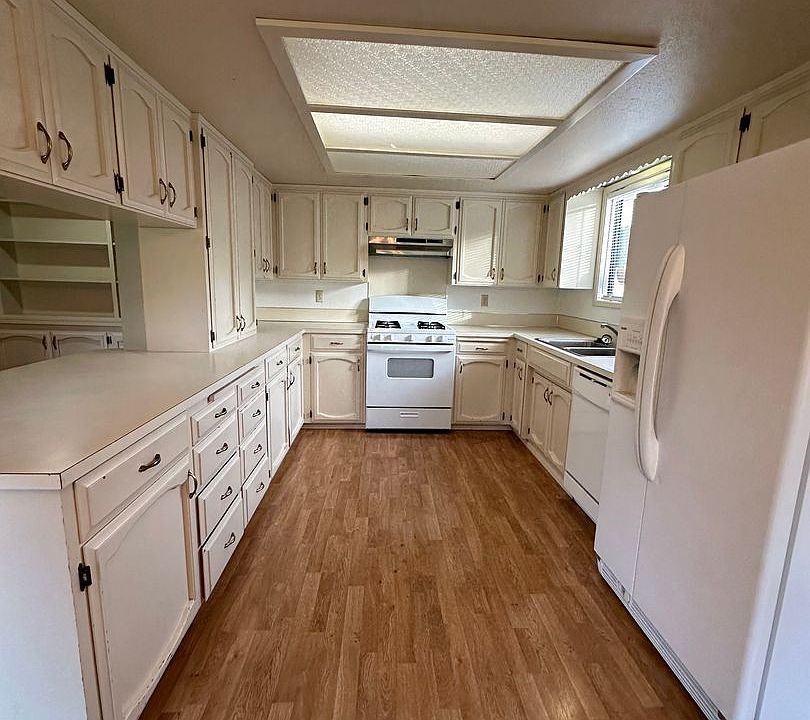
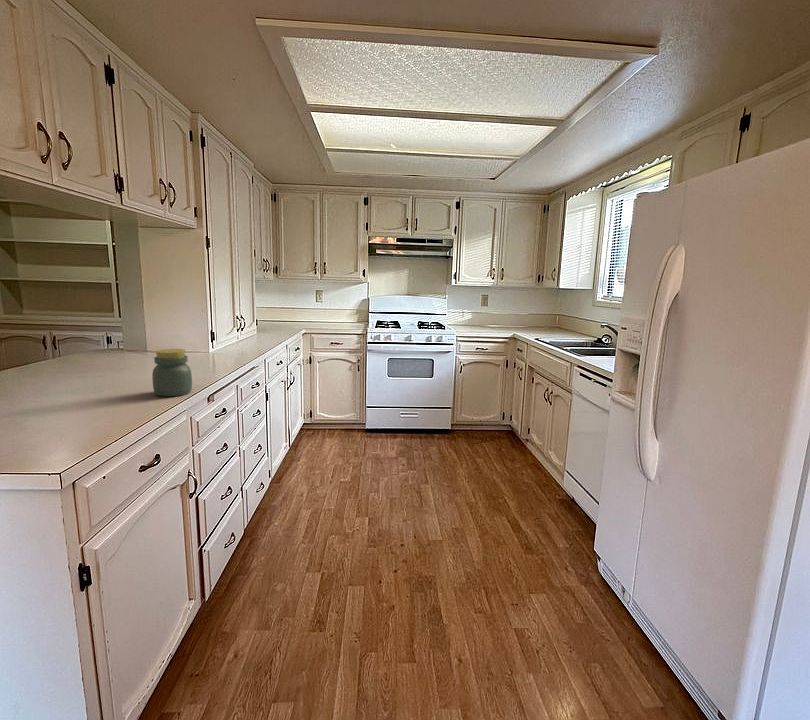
+ jar [151,348,193,398]
